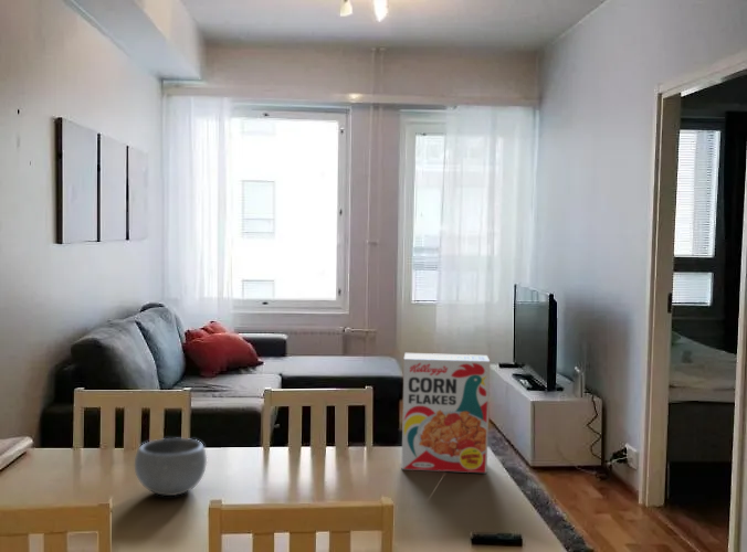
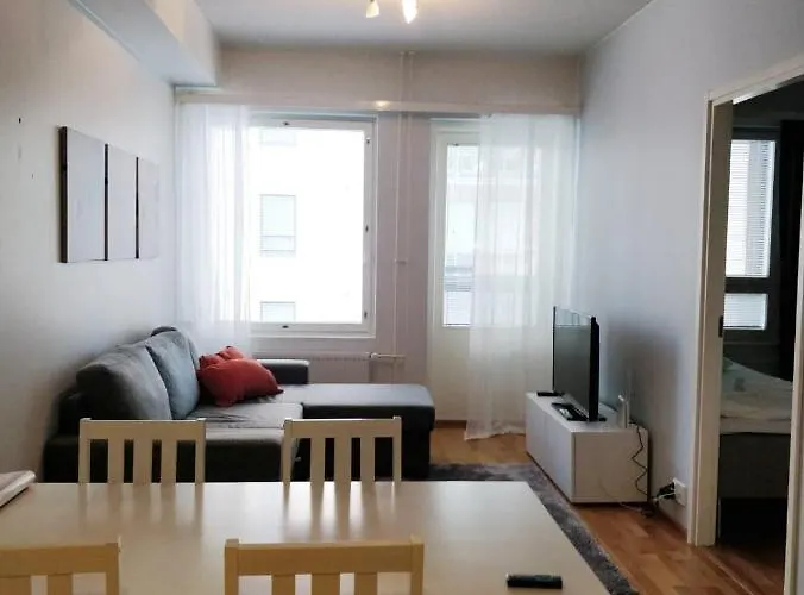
- bowl [134,437,208,497]
- cereal box [400,352,491,474]
